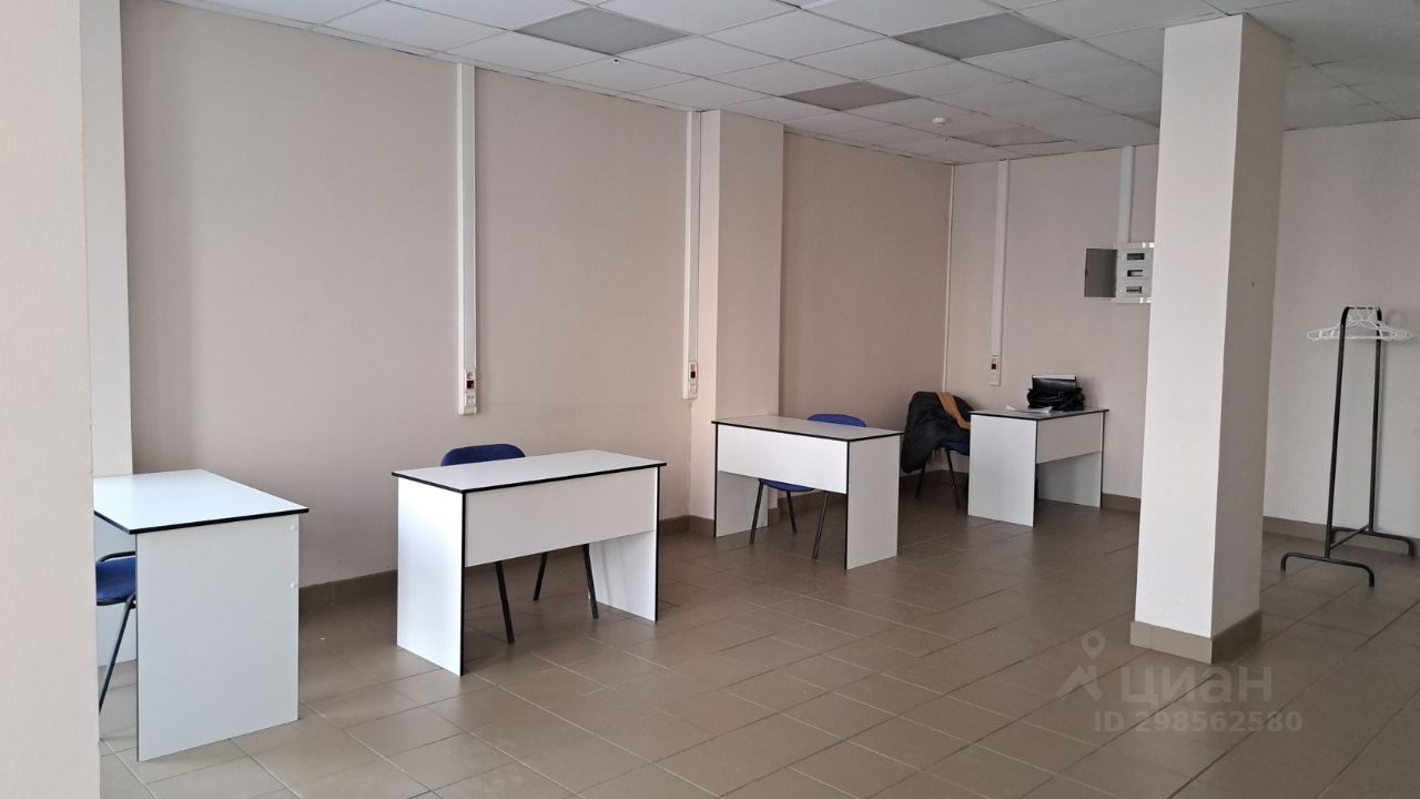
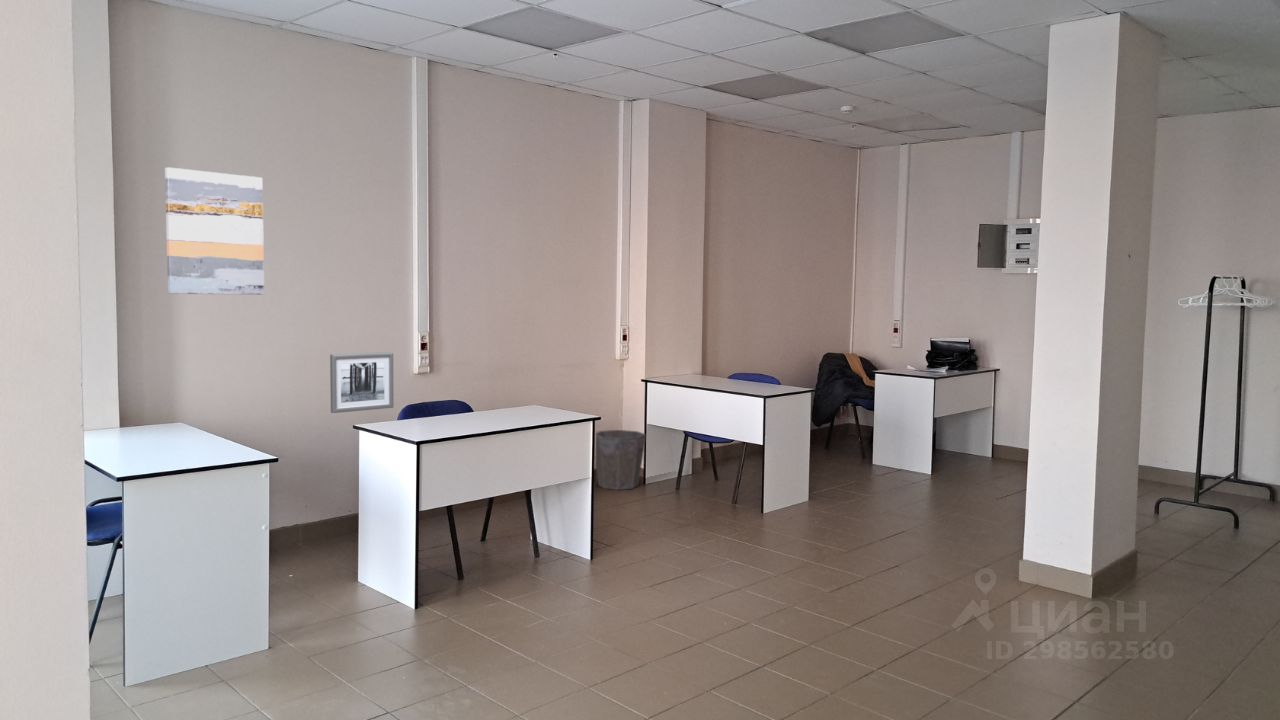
+ wall art [329,351,395,414]
+ wall art [164,166,265,296]
+ waste bin [595,429,647,491]
